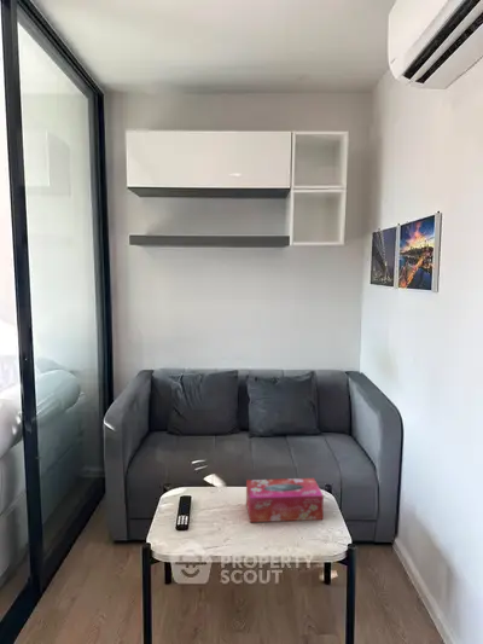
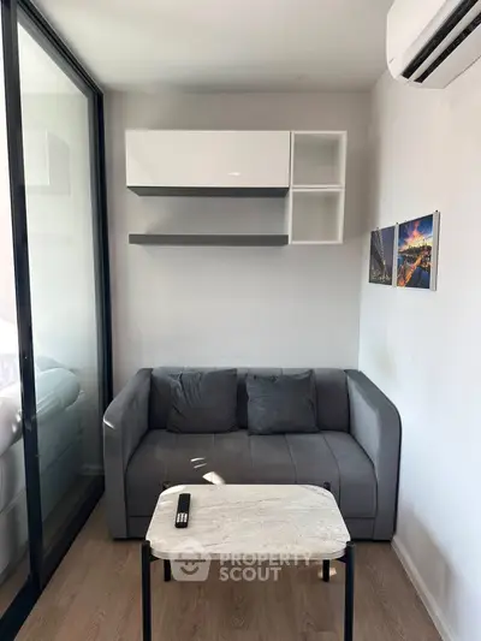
- tissue box [245,477,325,523]
